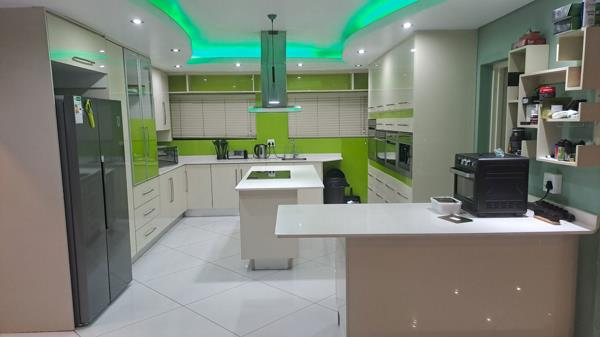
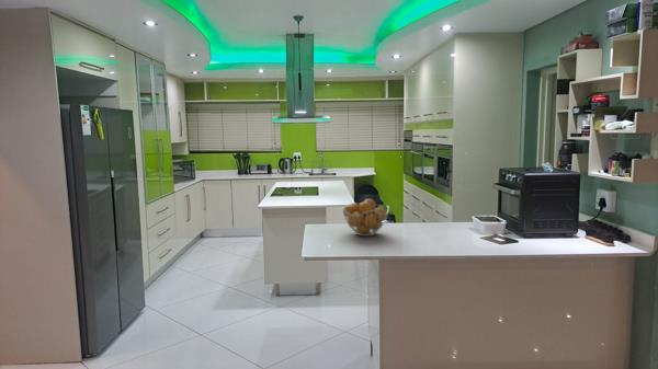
+ fruit basket [341,198,390,237]
